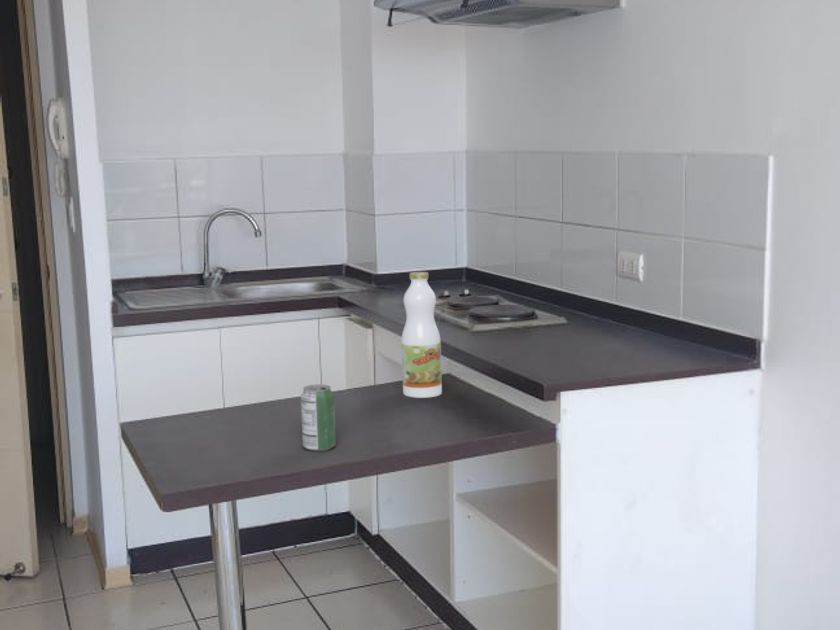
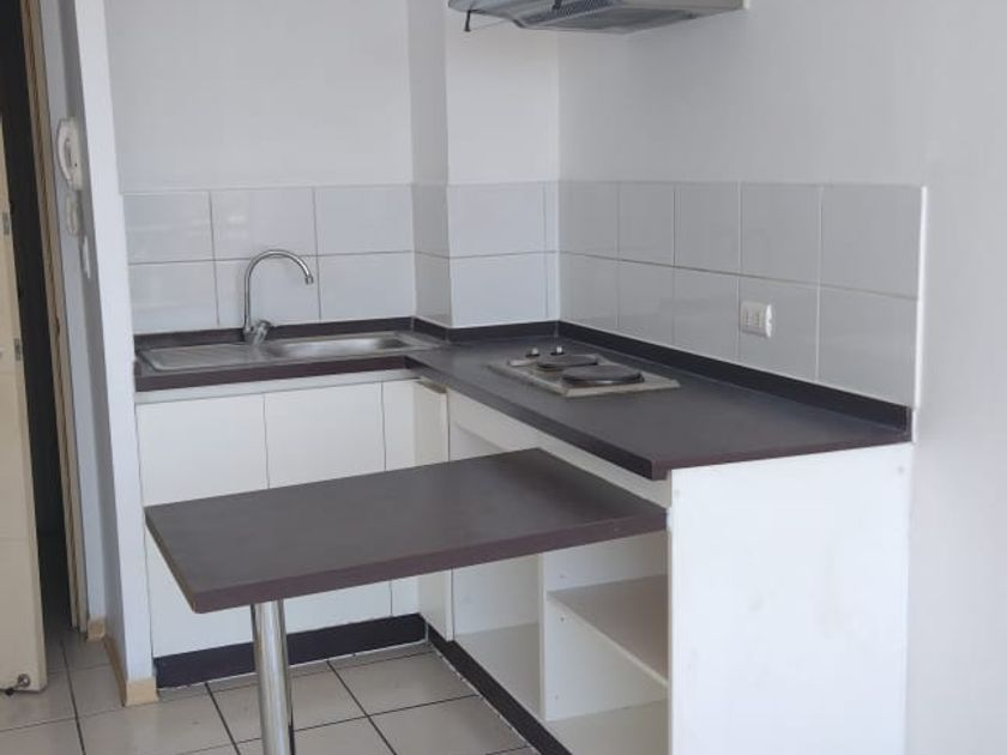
- juice bottle [400,271,443,399]
- beverage can [300,383,337,452]
